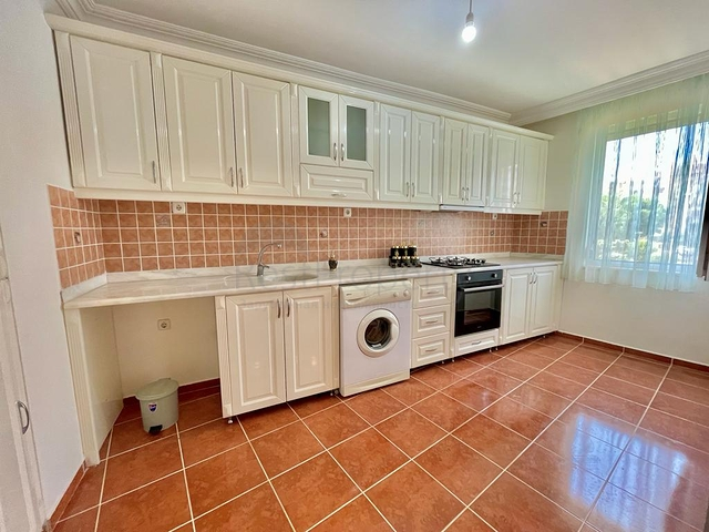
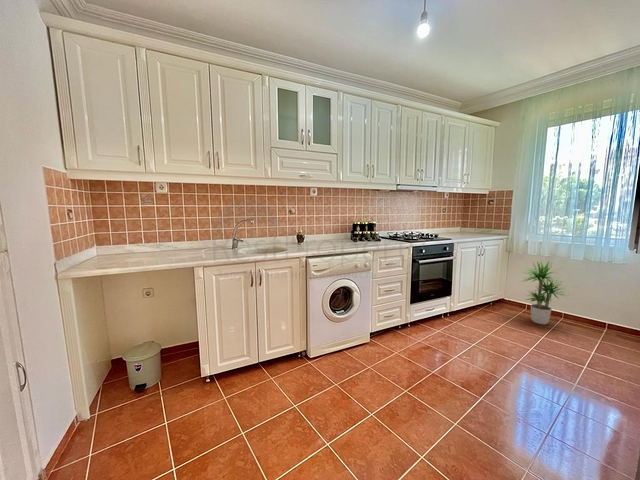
+ potted plant [519,260,569,326]
